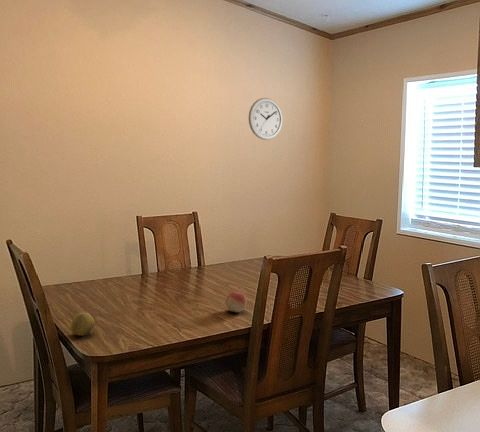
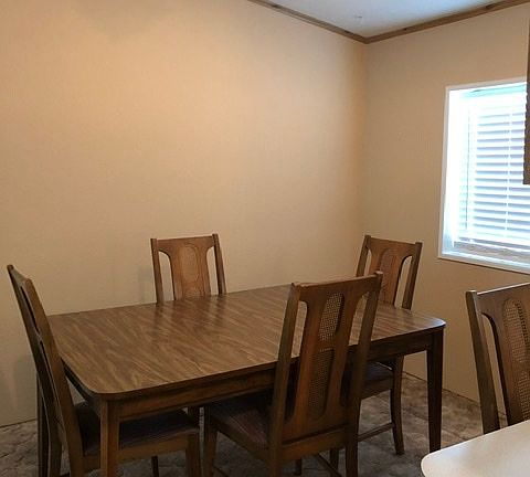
- fruit [225,291,248,313]
- wall clock [248,97,284,141]
- fruit [70,311,96,337]
